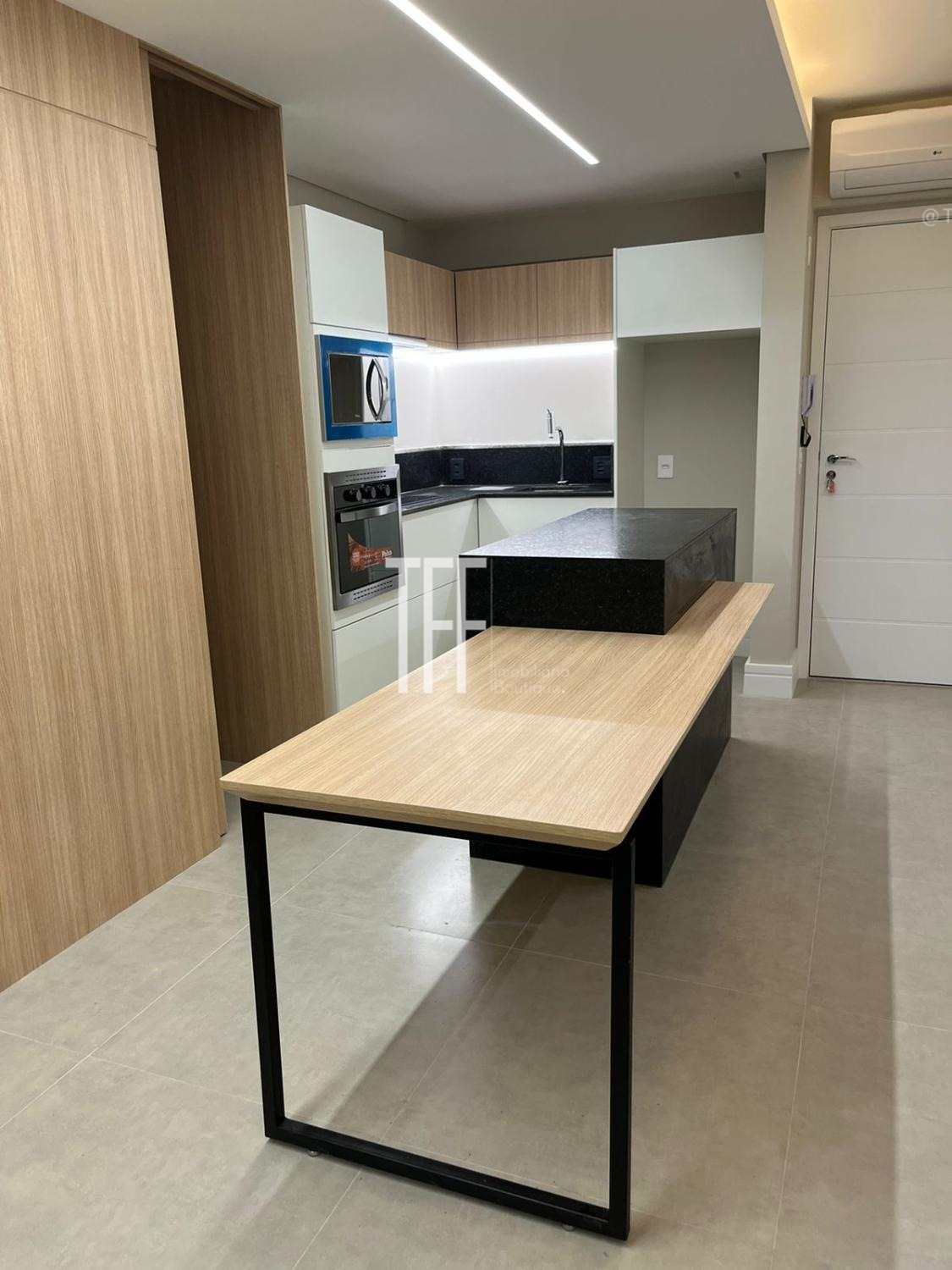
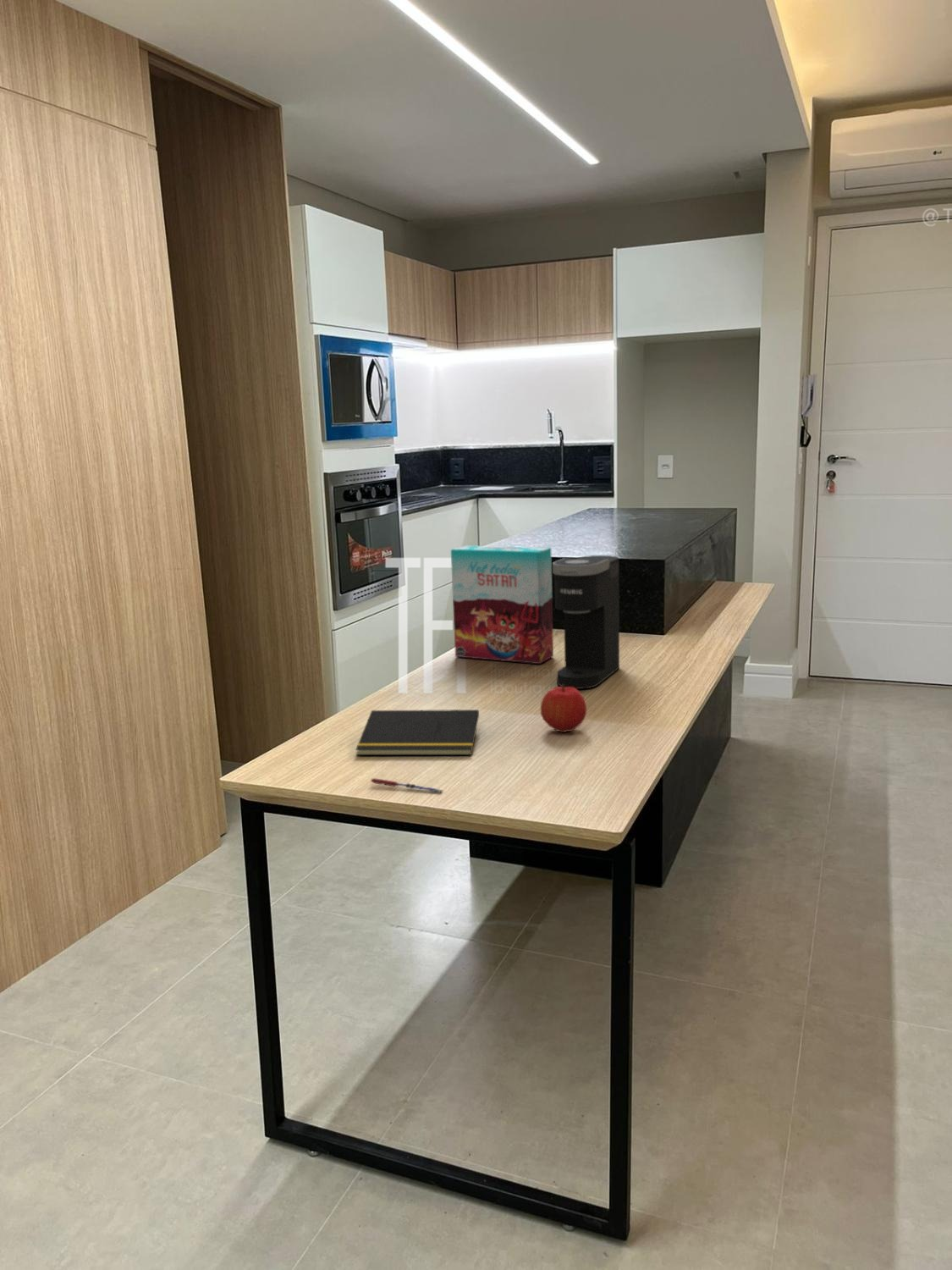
+ coffee maker [552,555,620,690]
+ pen [370,777,443,794]
+ cereal box [450,544,554,665]
+ fruit [540,684,587,733]
+ notepad [355,709,480,756]
